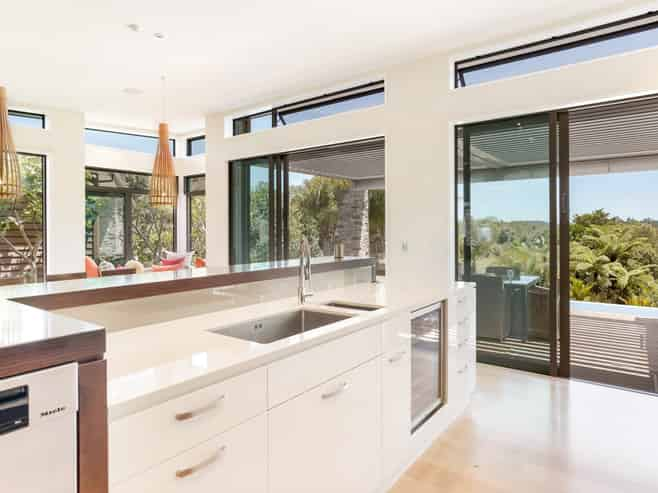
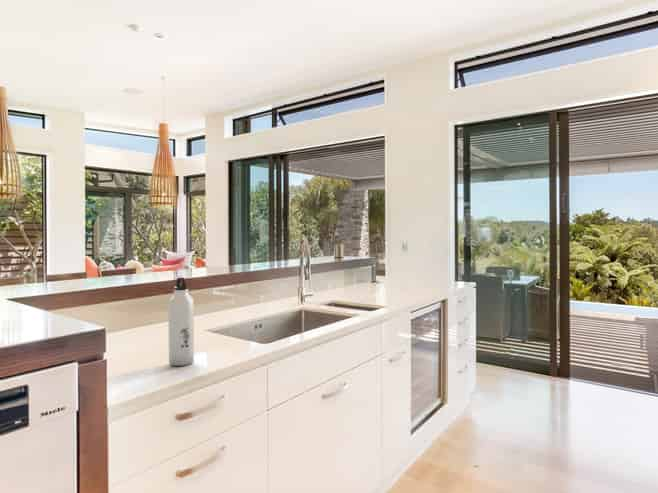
+ water bottle [168,276,195,367]
